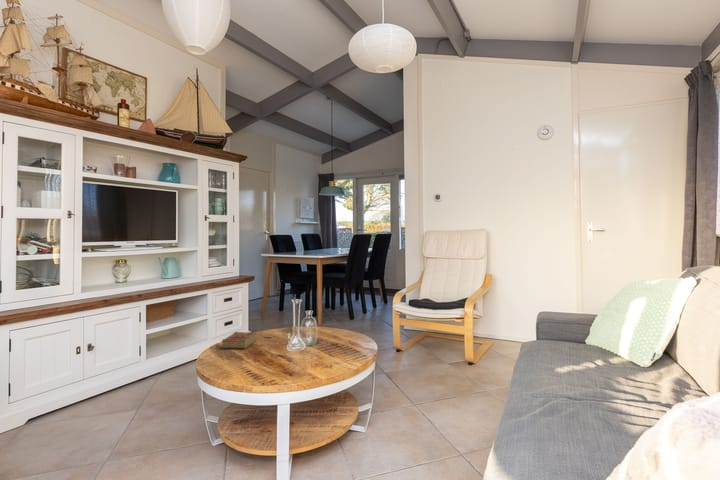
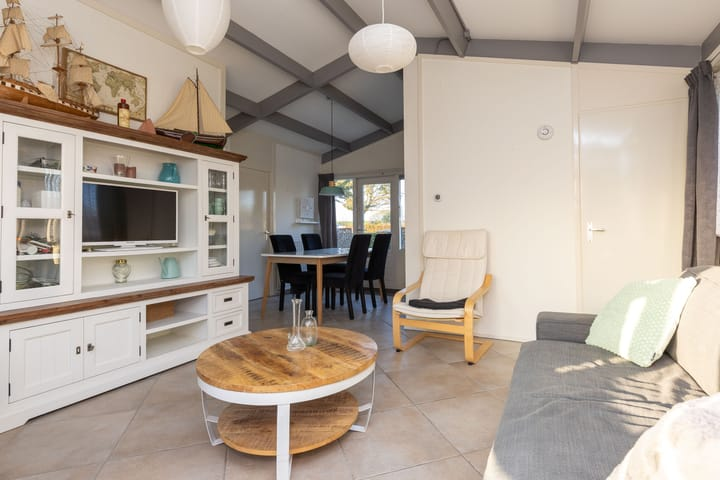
- book [221,331,258,349]
